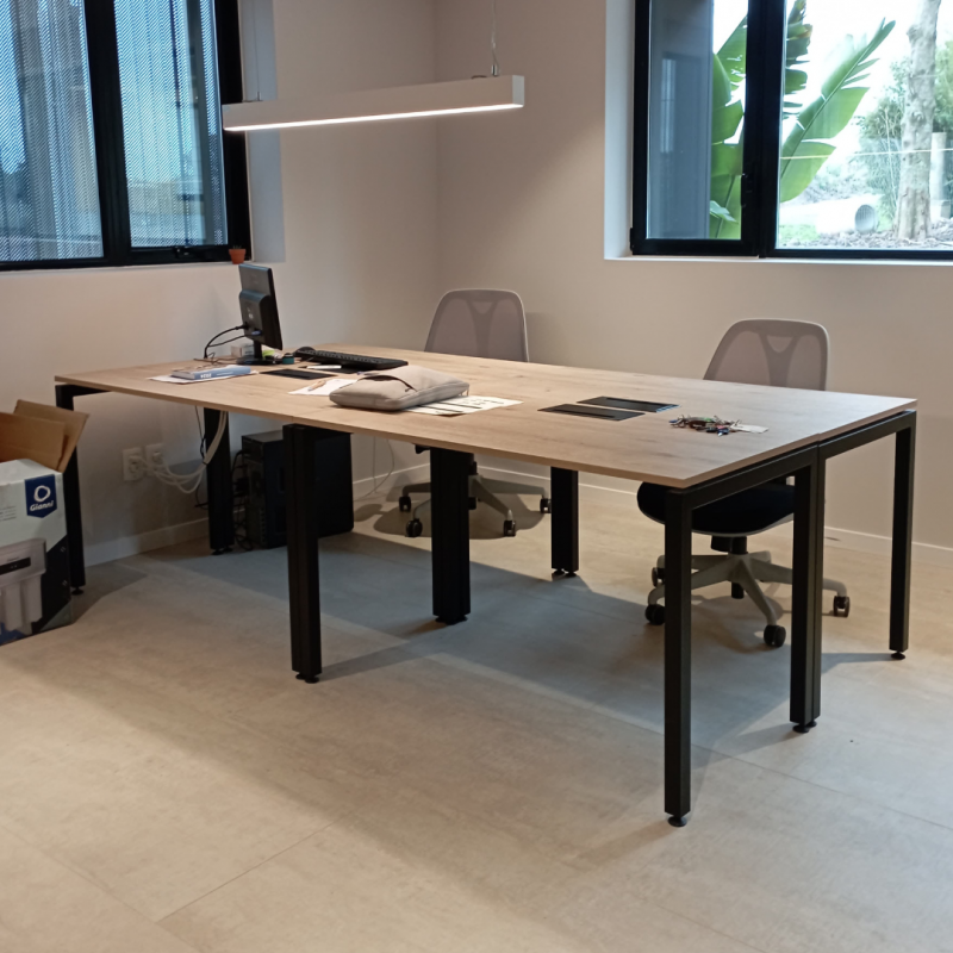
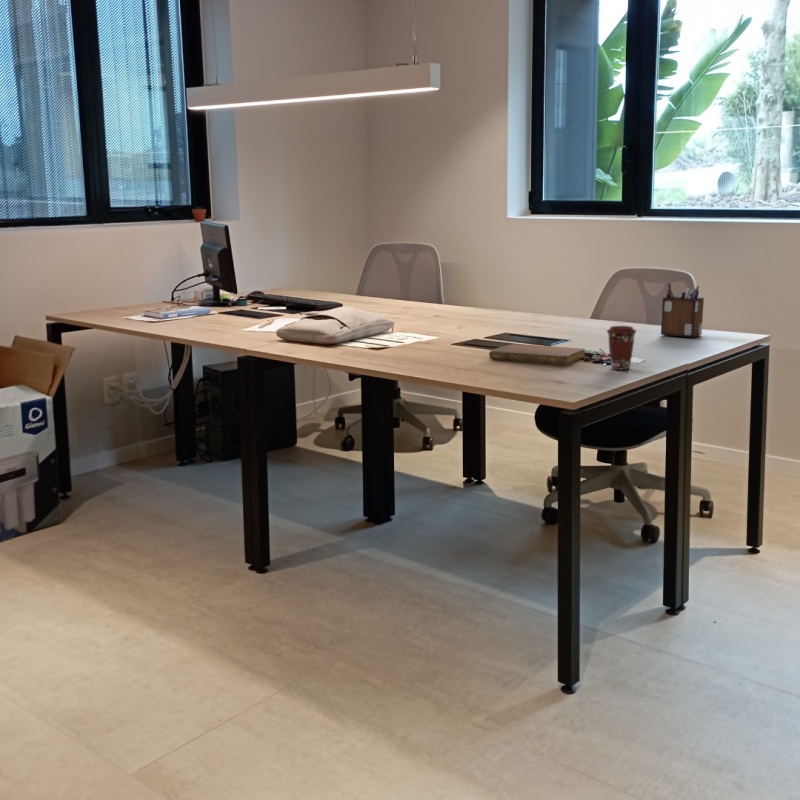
+ notebook [488,343,586,365]
+ coffee cup [606,325,637,371]
+ desk organizer [660,282,705,338]
